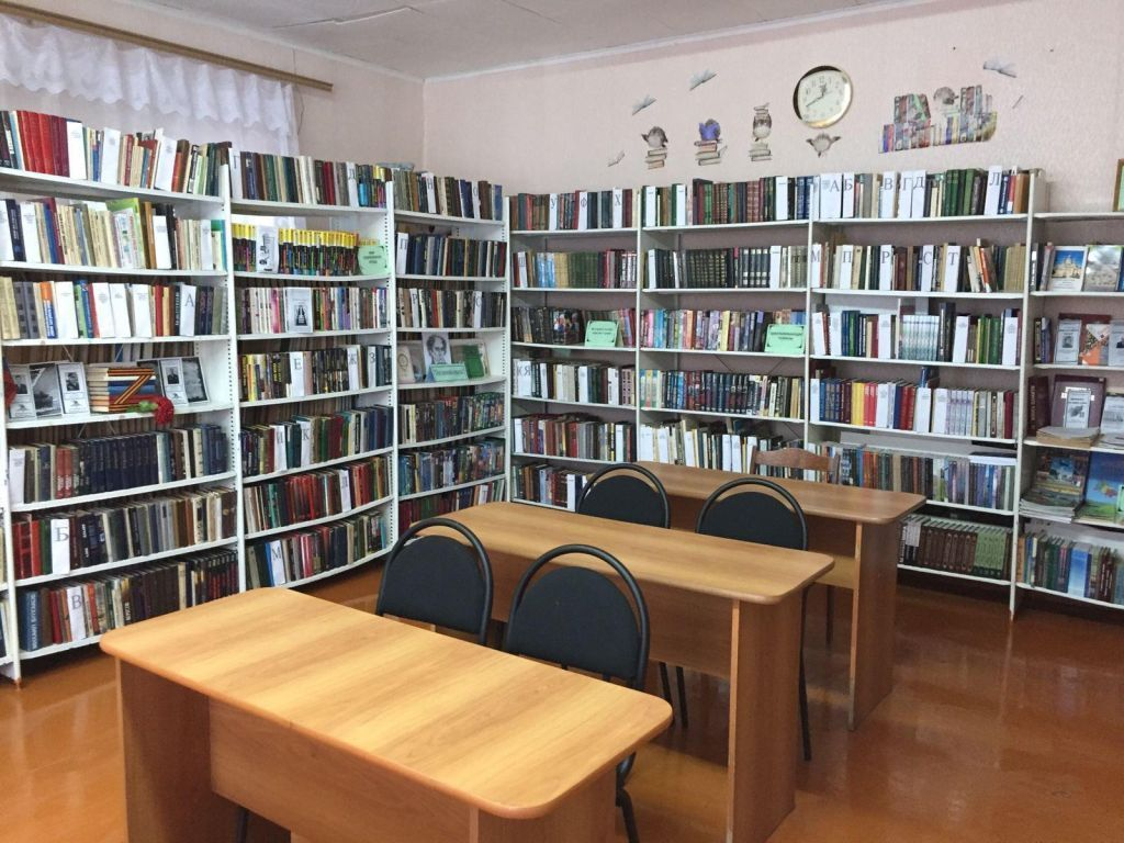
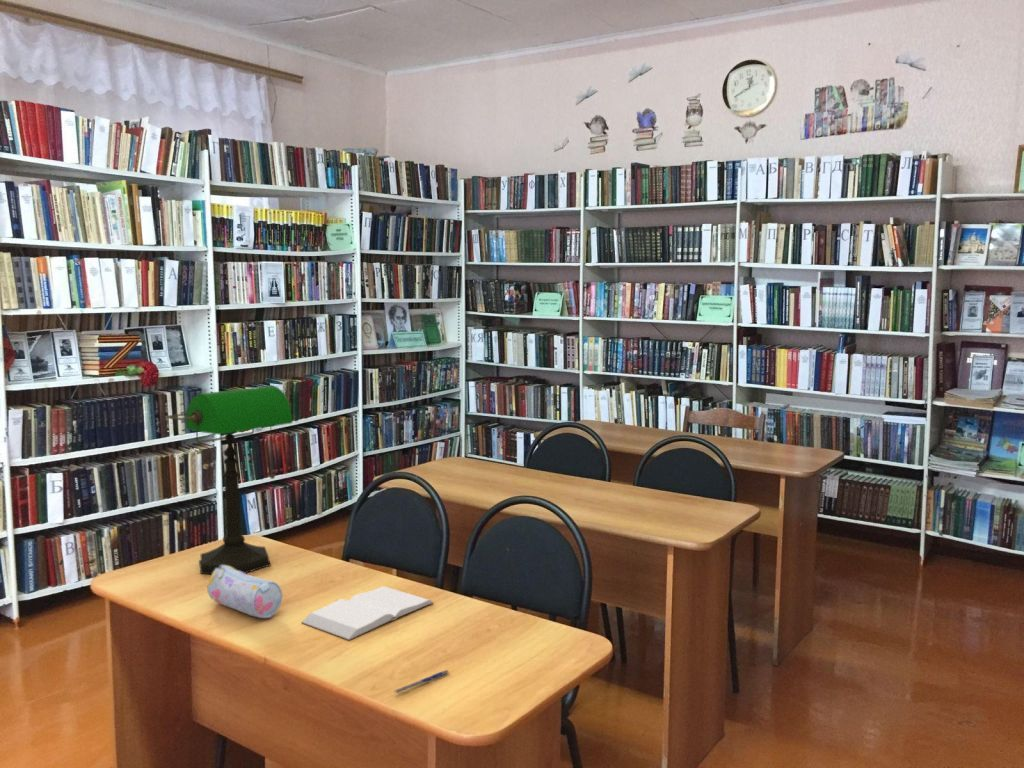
+ book [300,585,435,641]
+ desk lamp [164,385,293,575]
+ pencil case [206,565,284,619]
+ pen [393,669,451,695]
